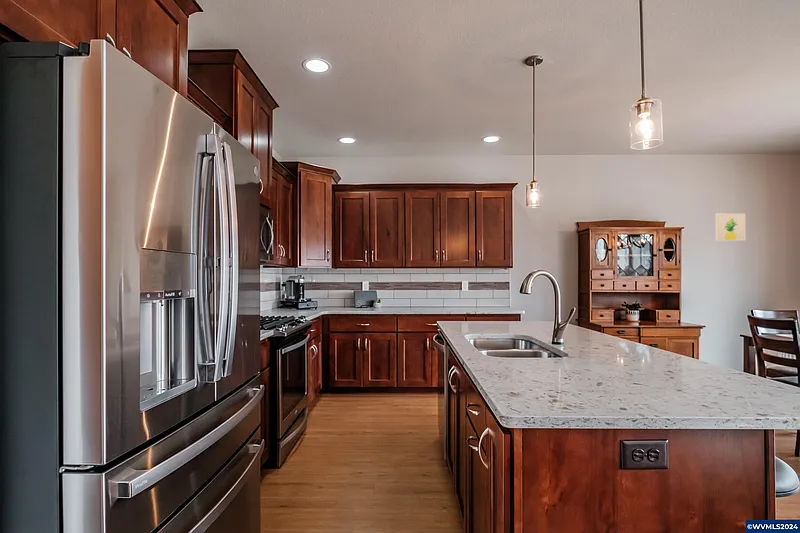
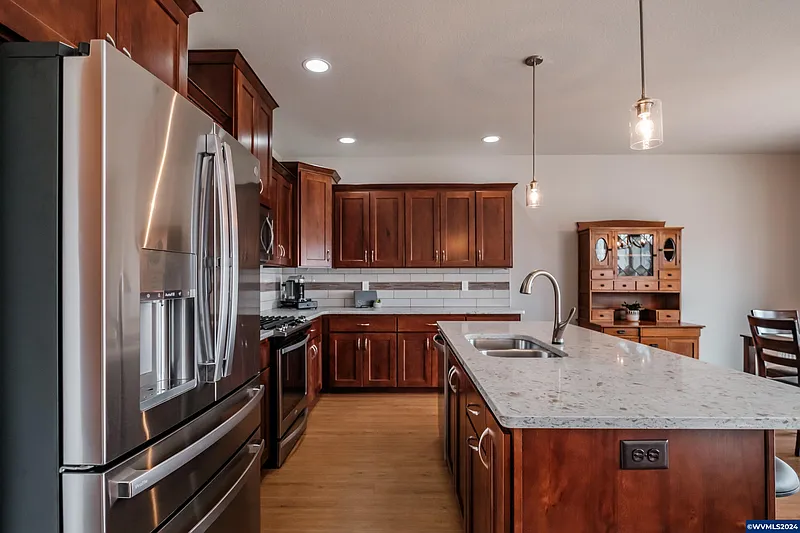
- wall art [715,212,746,242]
